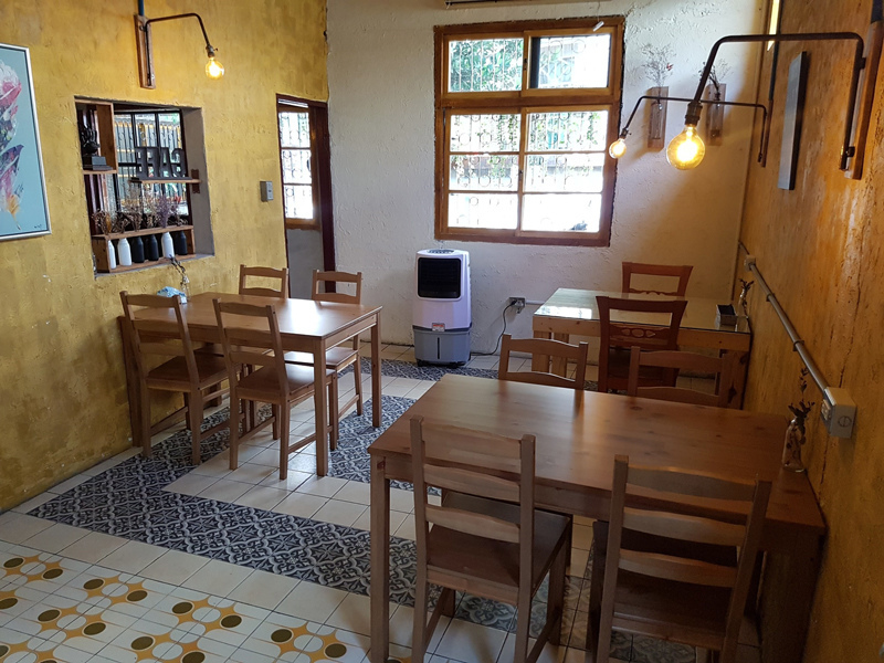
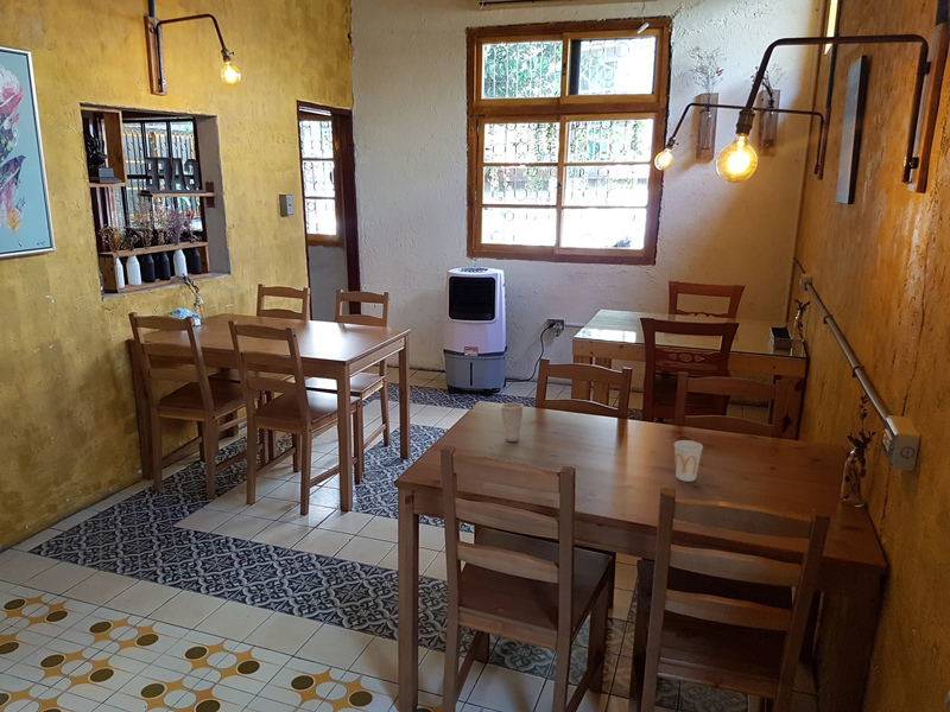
+ cup [673,439,704,483]
+ cup [499,402,525,443]
